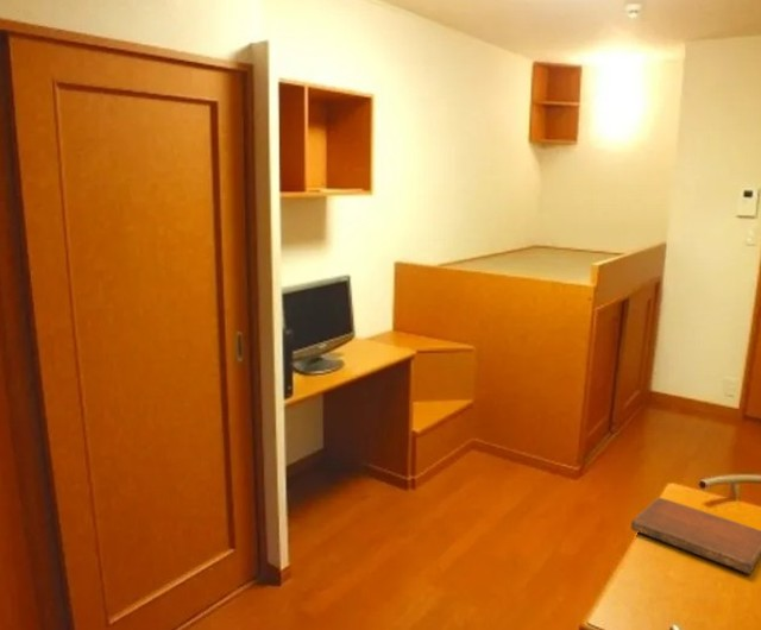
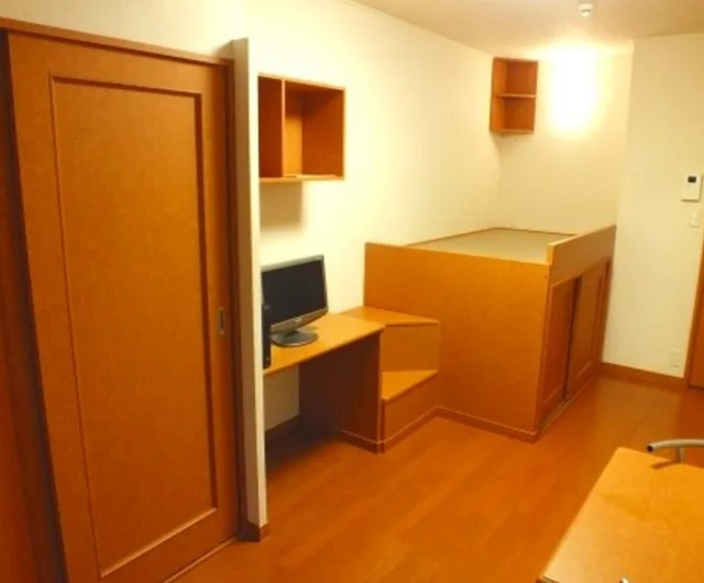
- notebook [630,496,761,575]
